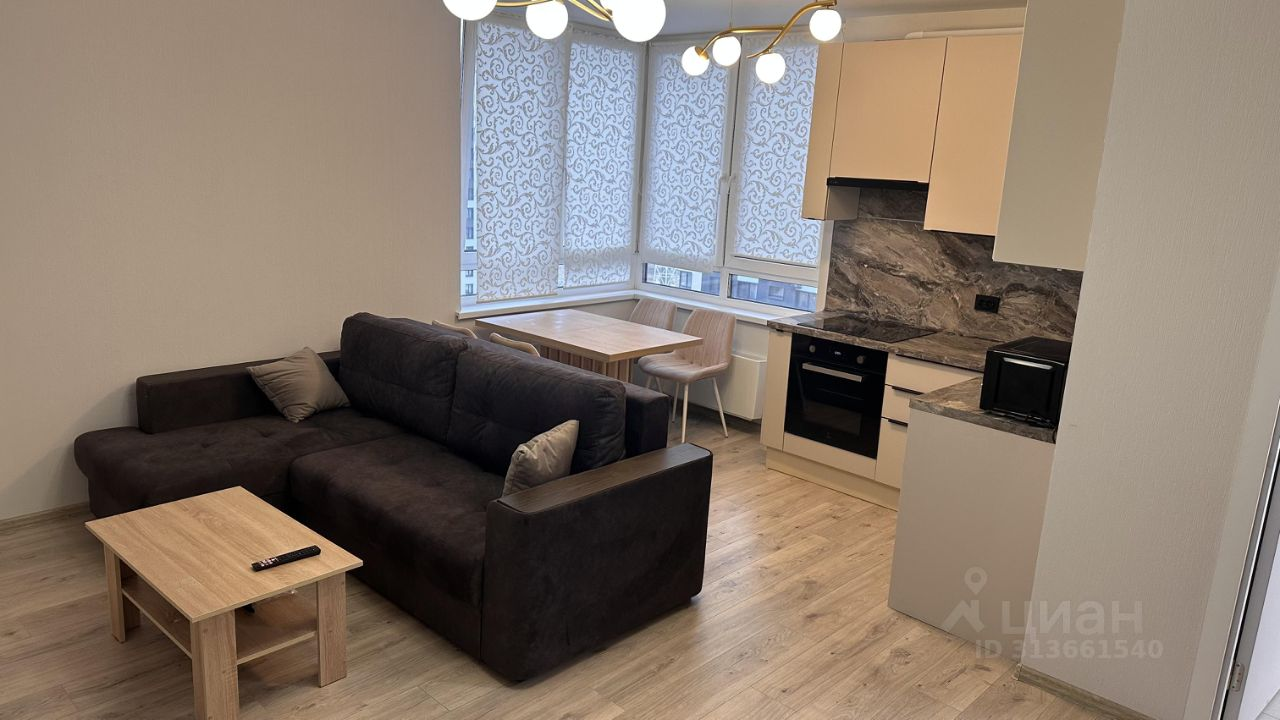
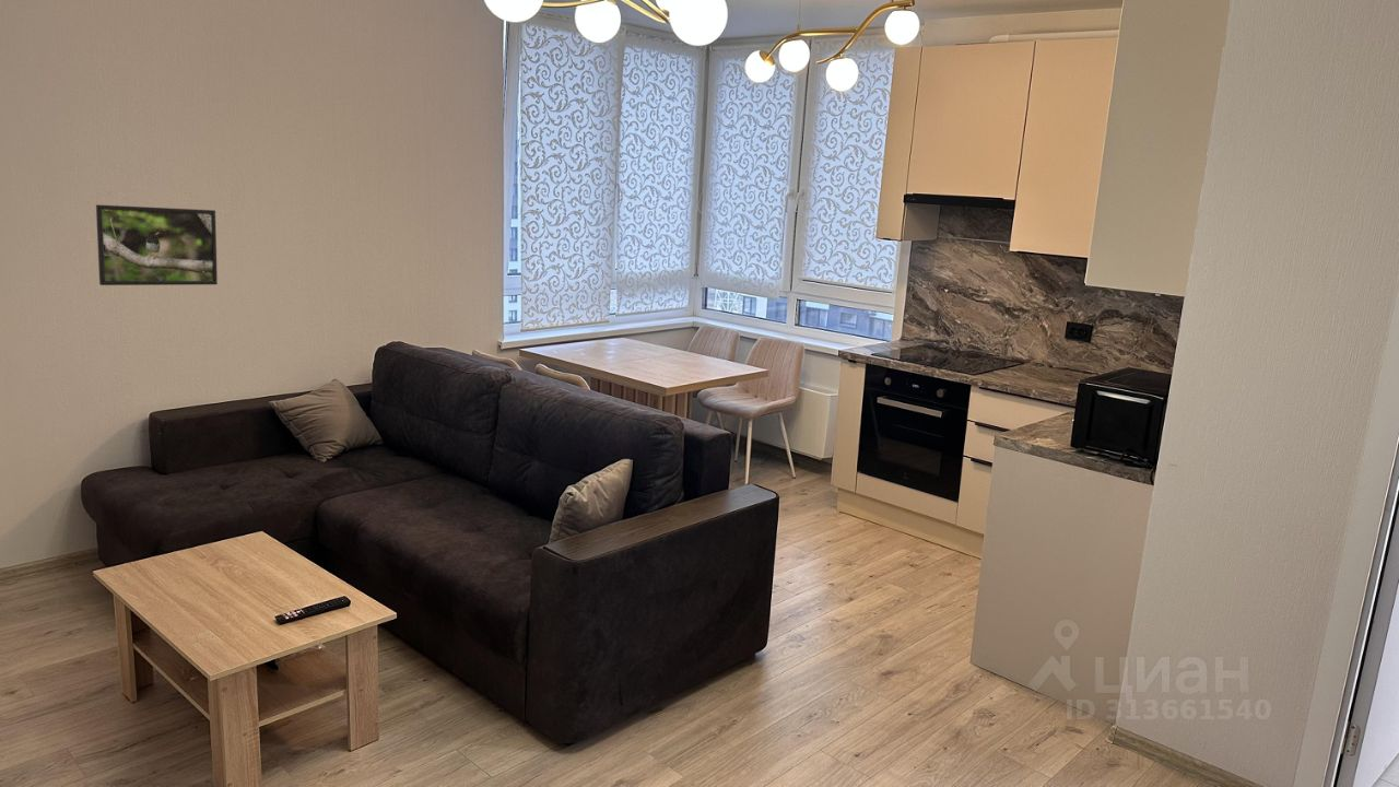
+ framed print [95,203,219,286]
